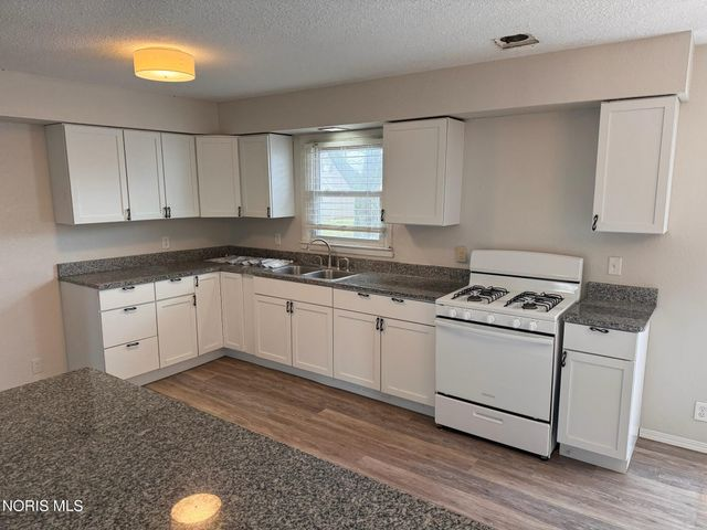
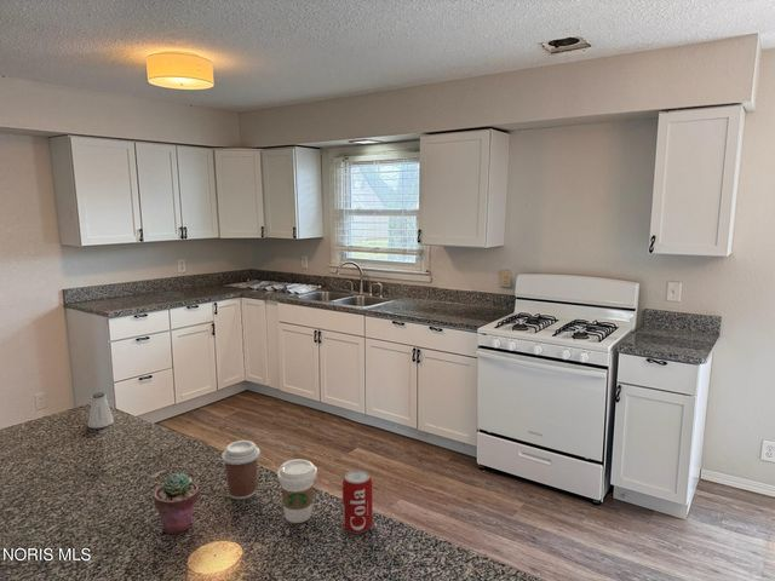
+ coffee cup [276,458,318,524]
+ coffee cup [220,439,262,501]
+ potted succulent [153,472,200,535]
+ saltshaker [87,391,115,430]
+ beverage can [341,468,374,535]
